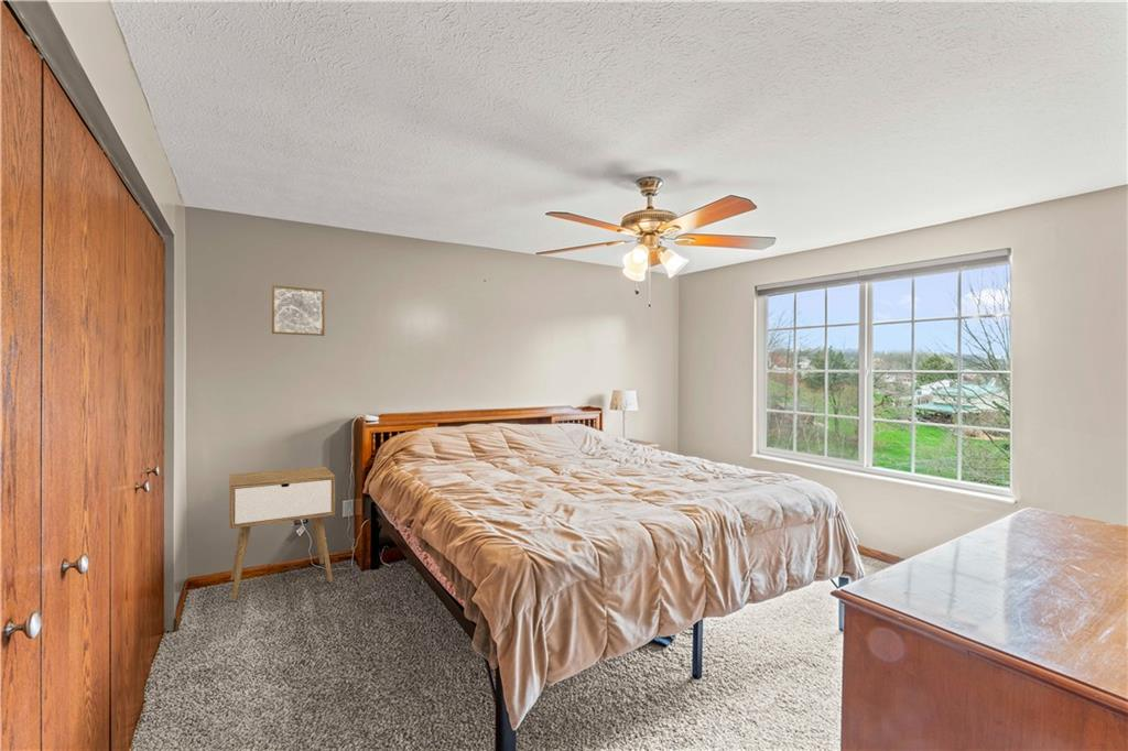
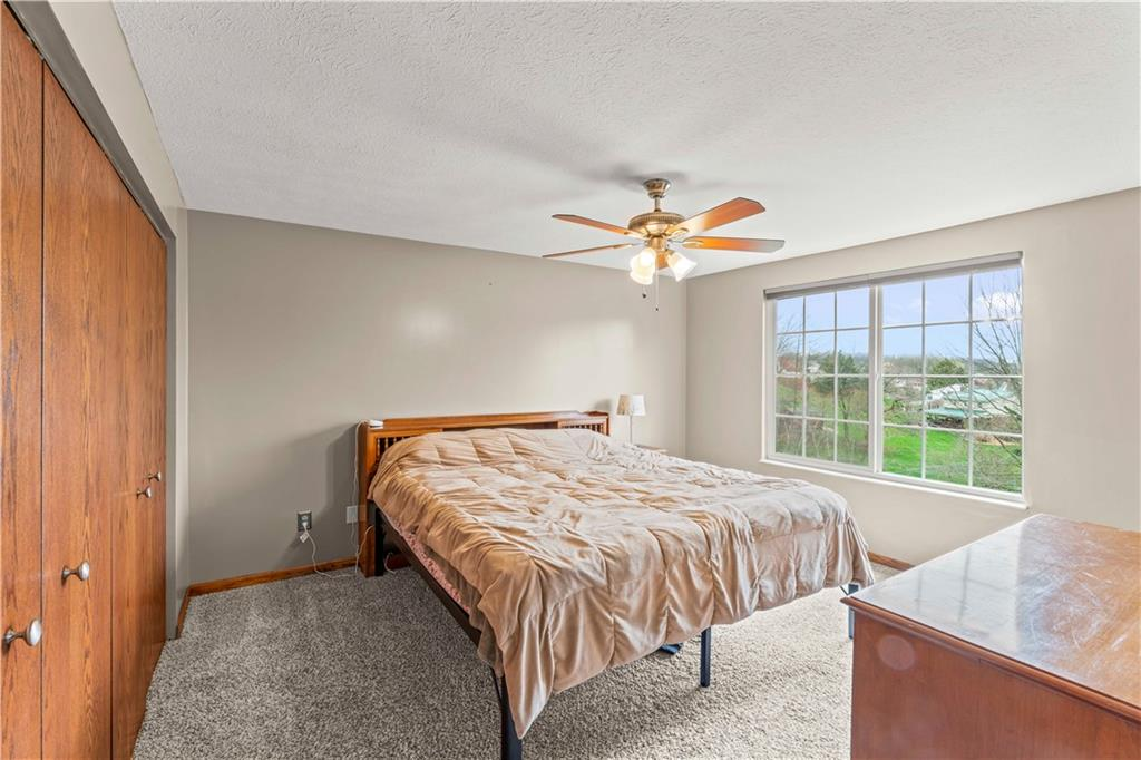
- wall art [271,284,326,337]
- nightstand [228,466,336,602]
